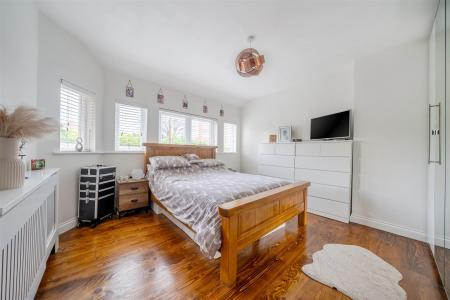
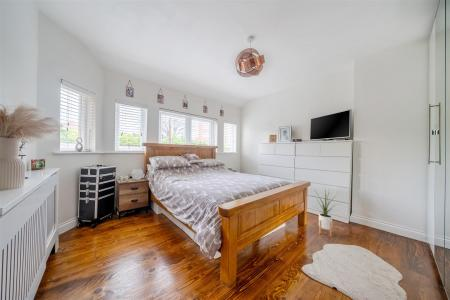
+ house plant [311,188,340,237]
